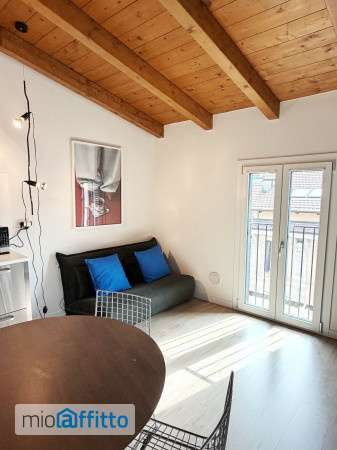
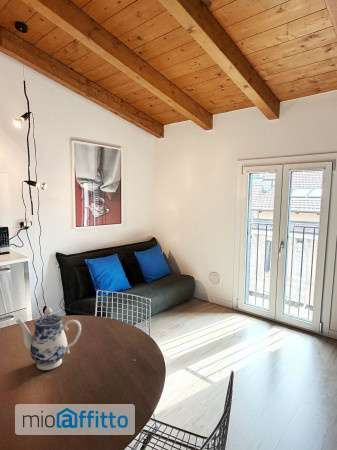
+ teapot [15,307,82,371]
